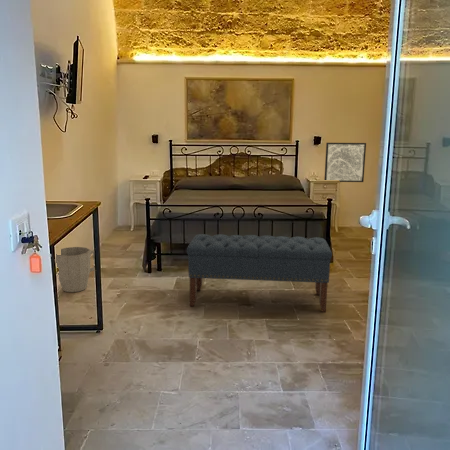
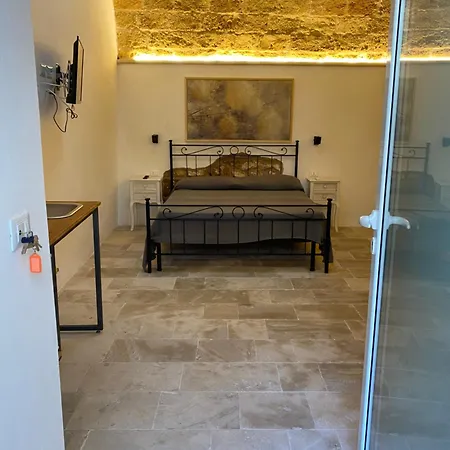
- bench [186,233,333,313]
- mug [55,246,96,293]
- wall art [323,142,367,183]
